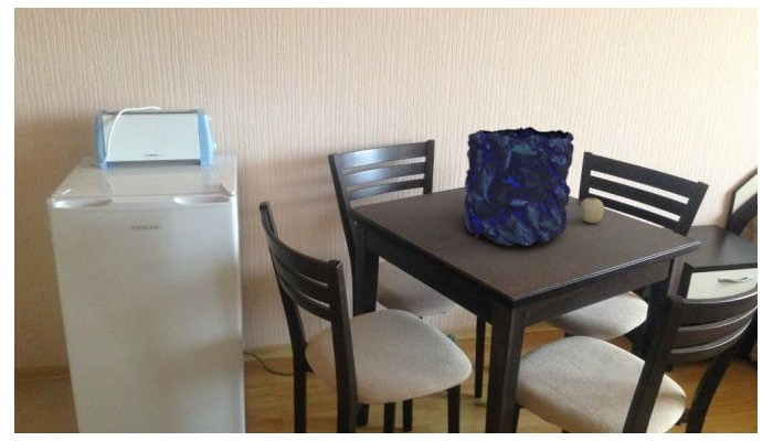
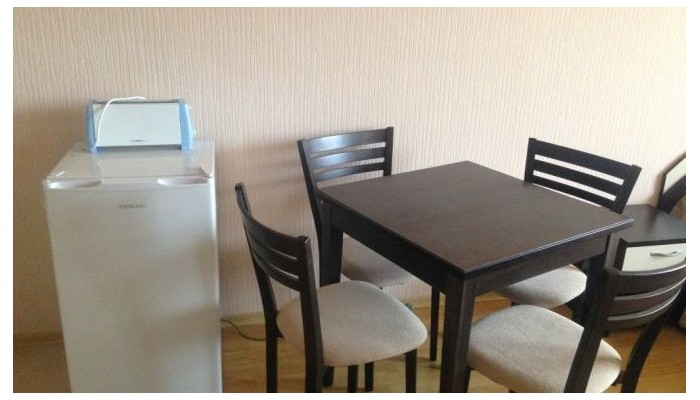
- fruit [580,197,605,224]
- vase [463,126,575,247]
